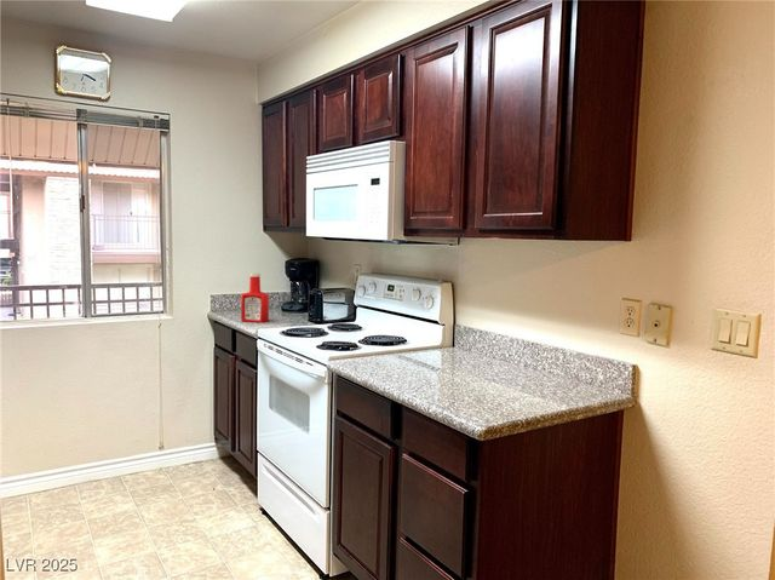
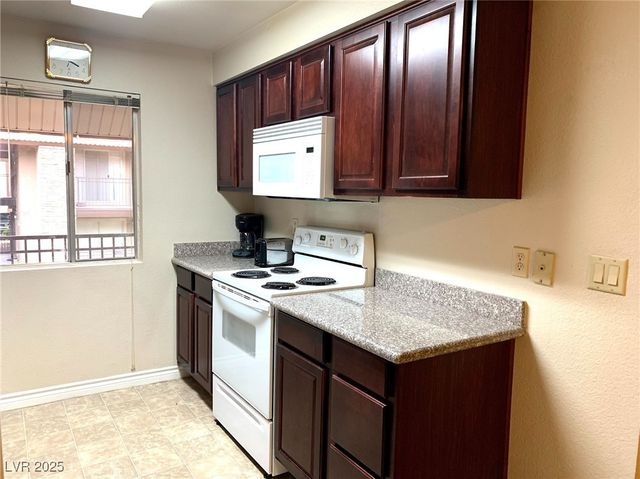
- soap bottle [240,272,270,323]
